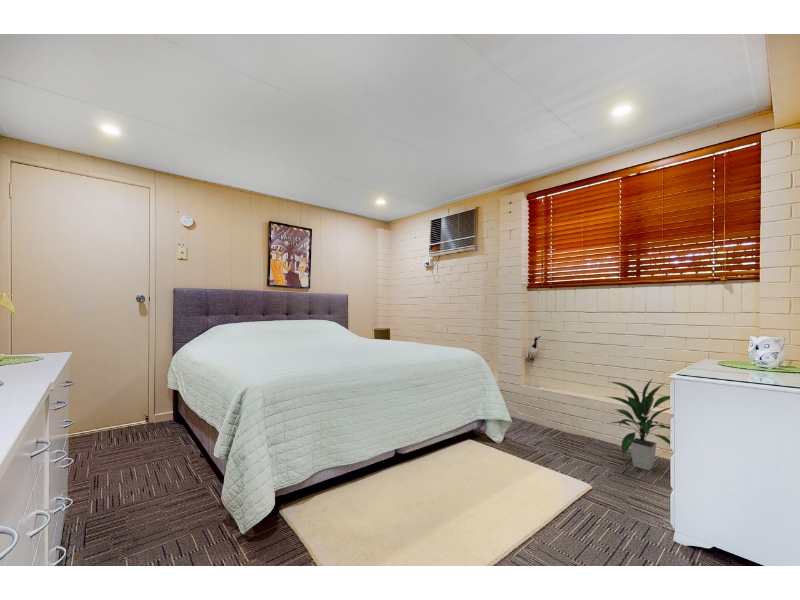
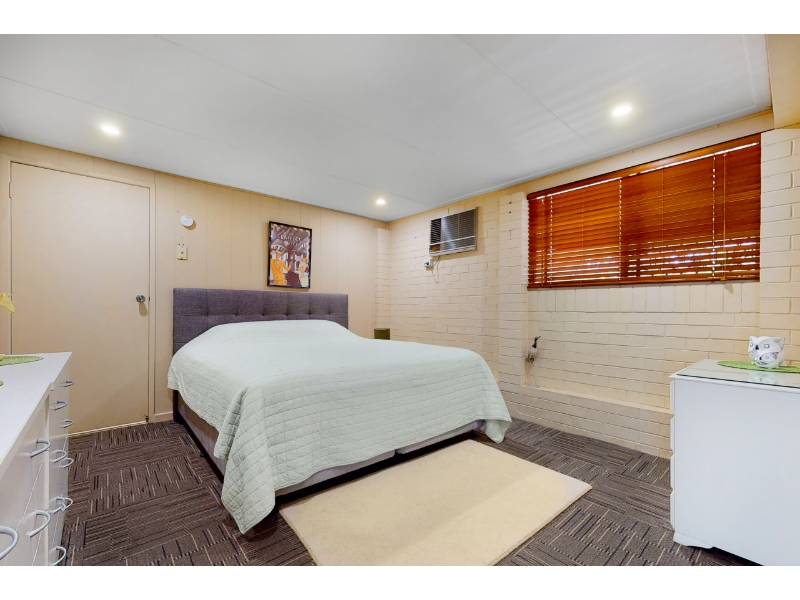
- indoor plant [604,377,671,472]
